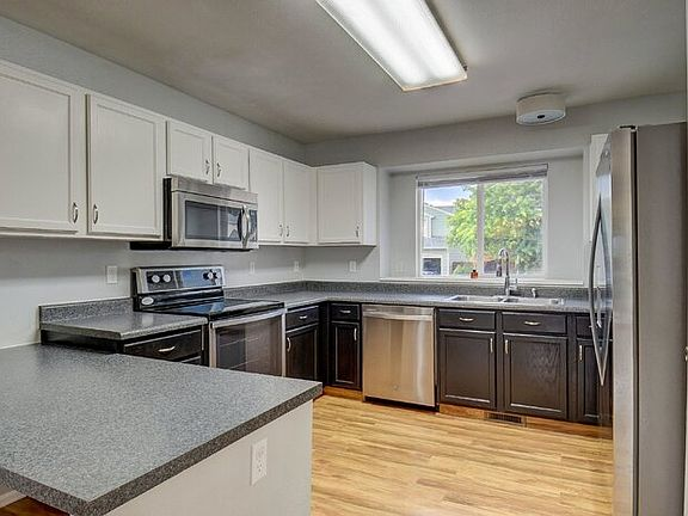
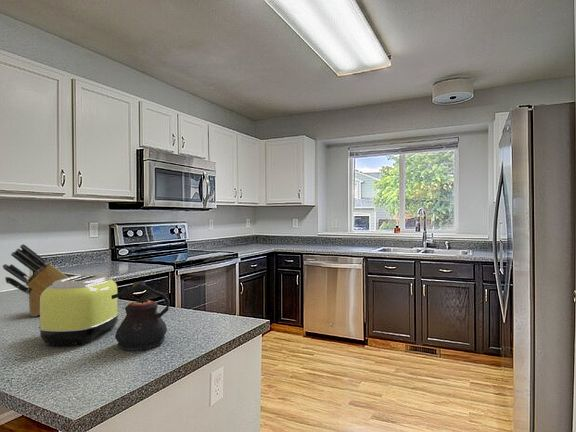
+ toaster [37,273,120,346]
+ knife block [2,243,69,317]
+ teapot [111,280,171,352]
